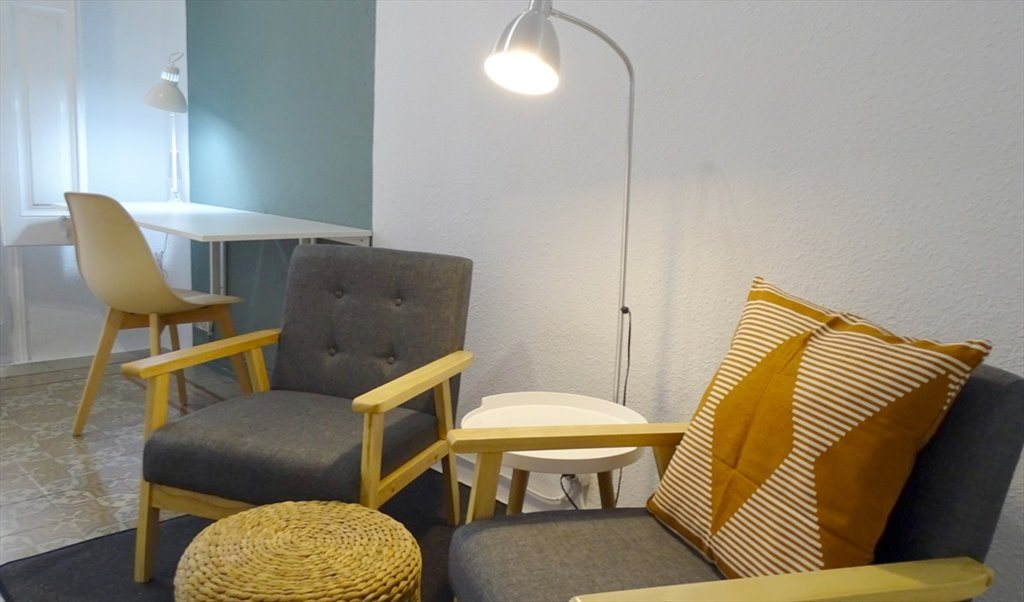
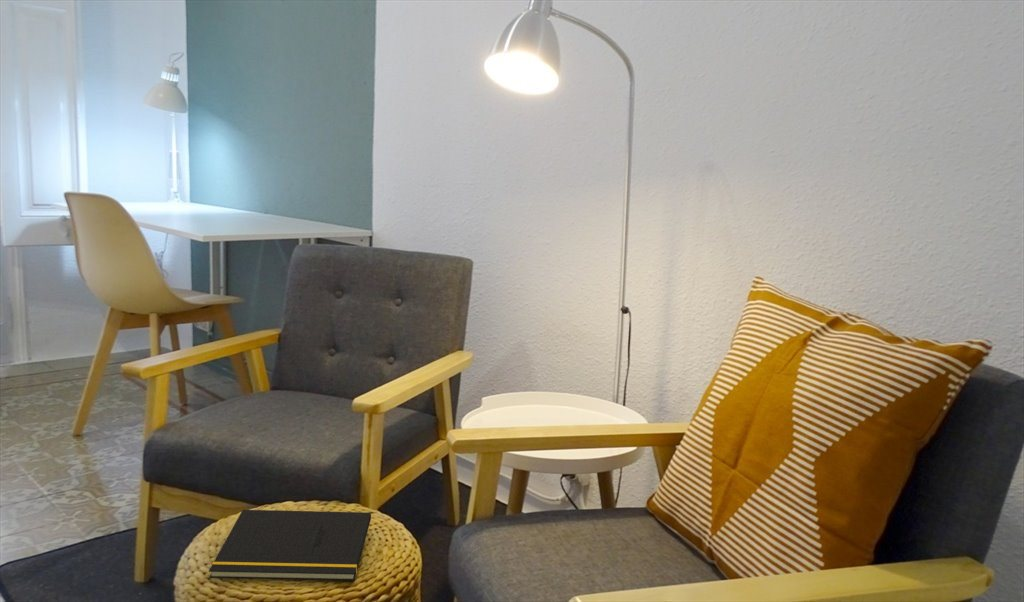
+ notepad [208,509,372,582]
